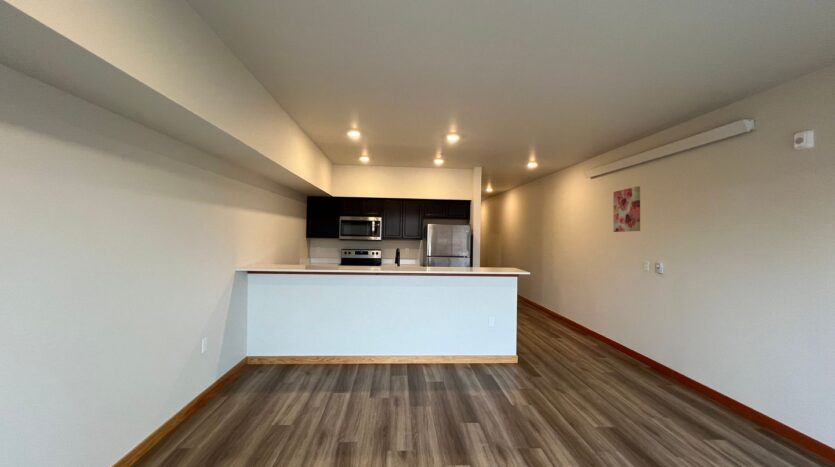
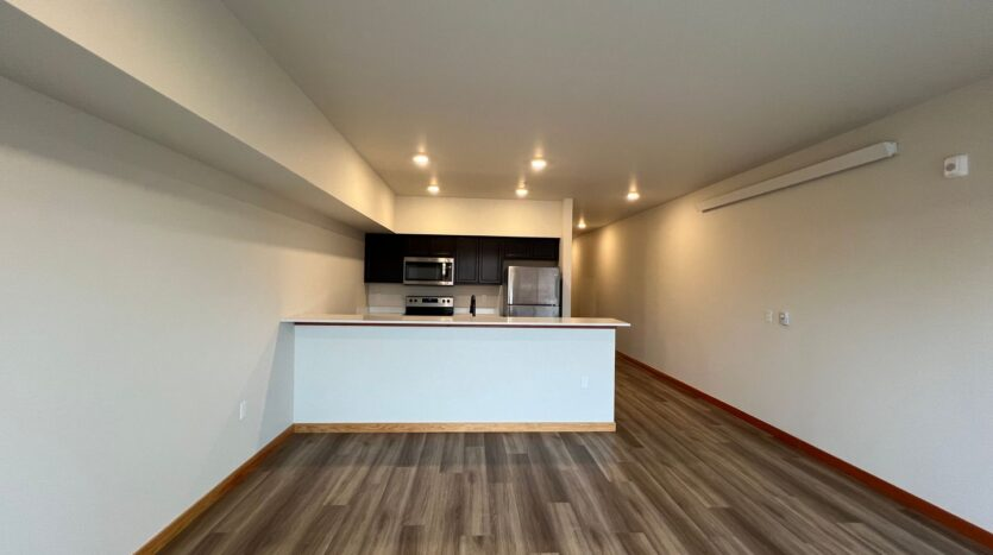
- wall art [612,185,641,233]
